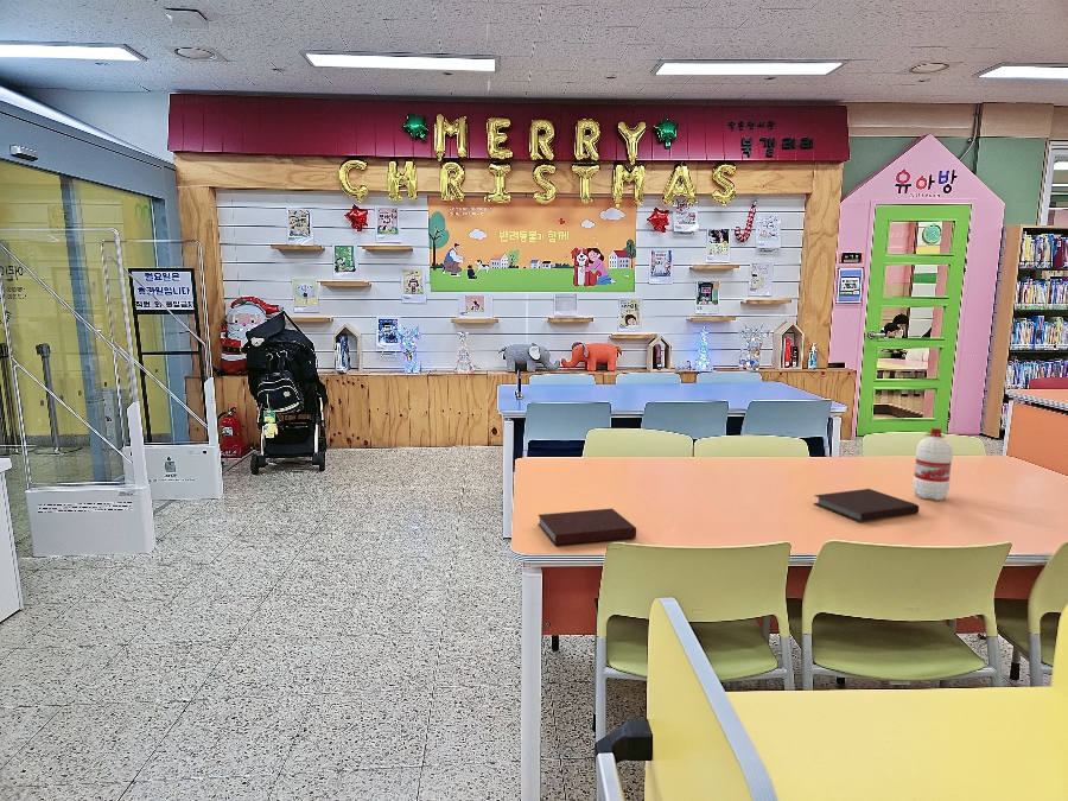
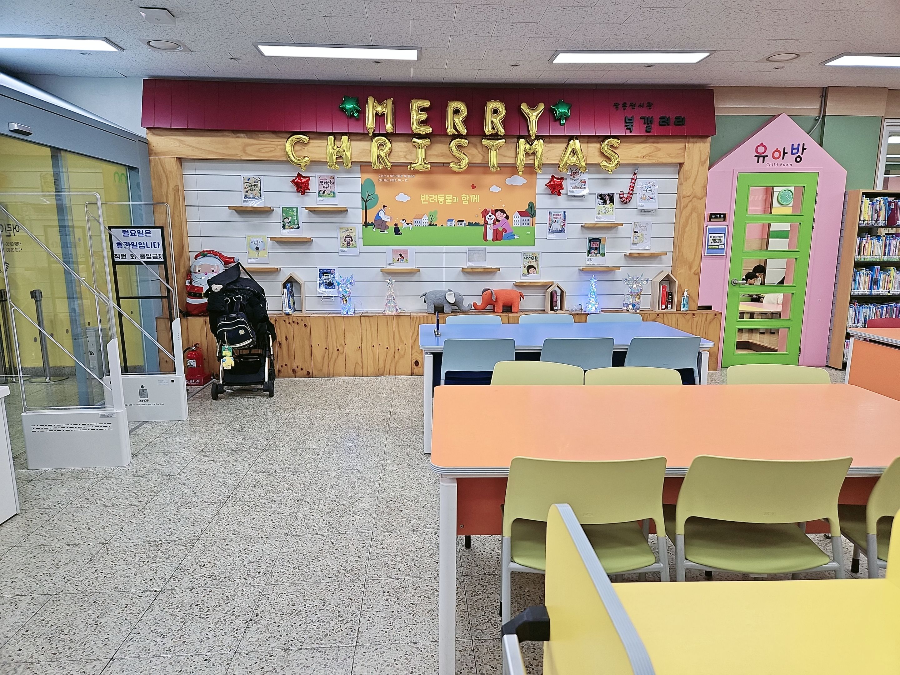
- notebook [536,508,637,547]
- notebook [813,488,920,522]
- water bottle [911,427,954,501]
